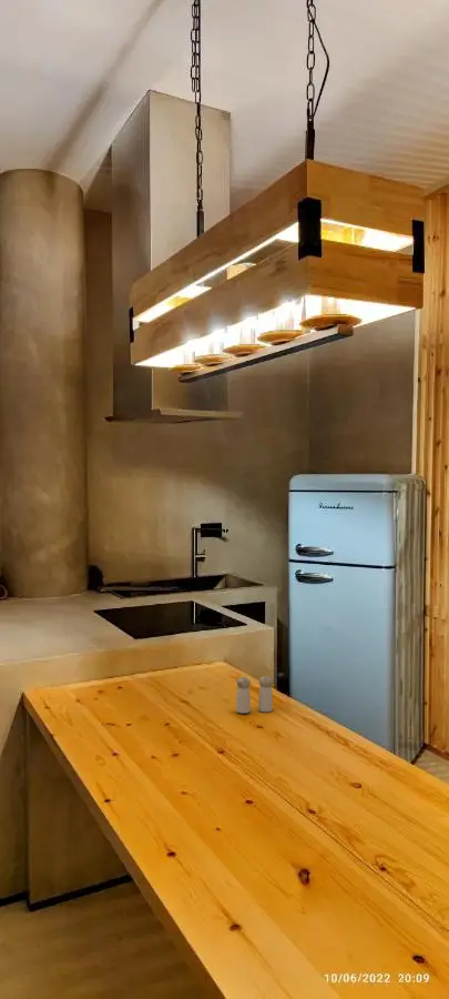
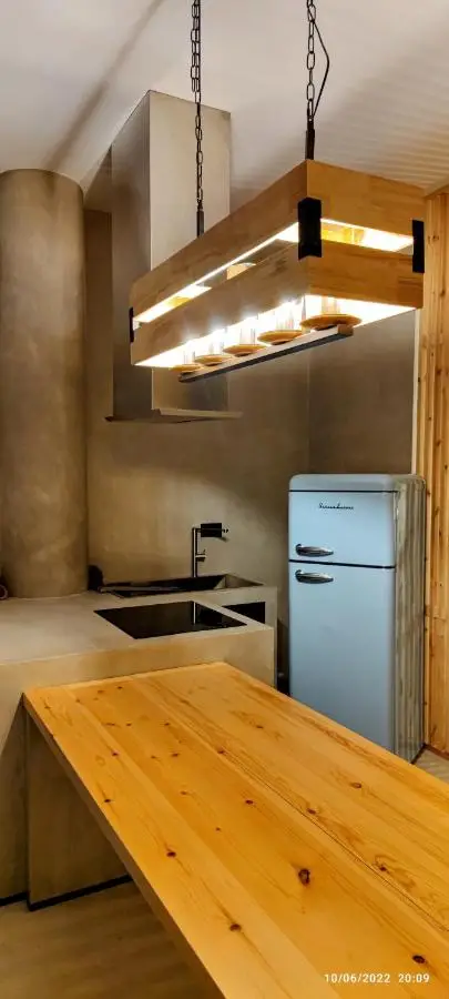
- salt and pepper shaker [235,675,274,715]
